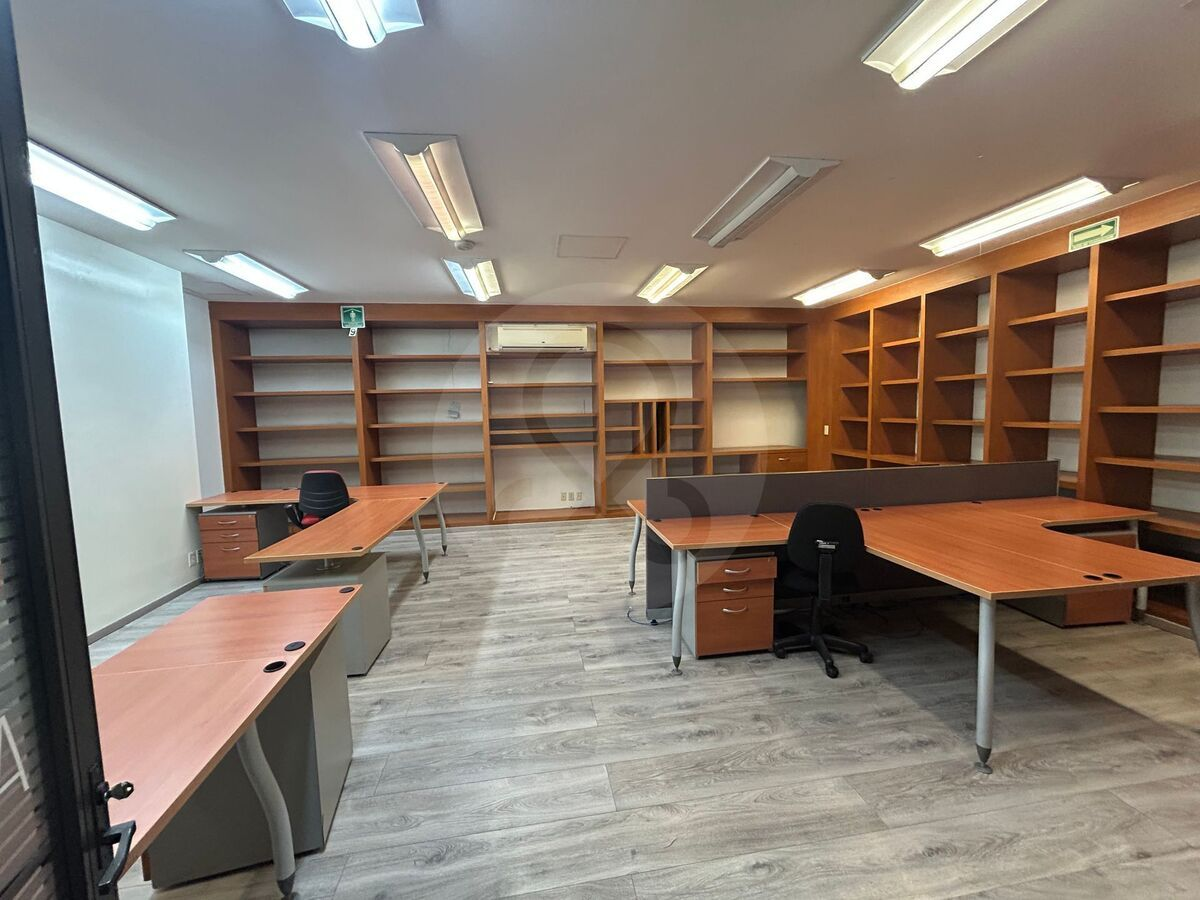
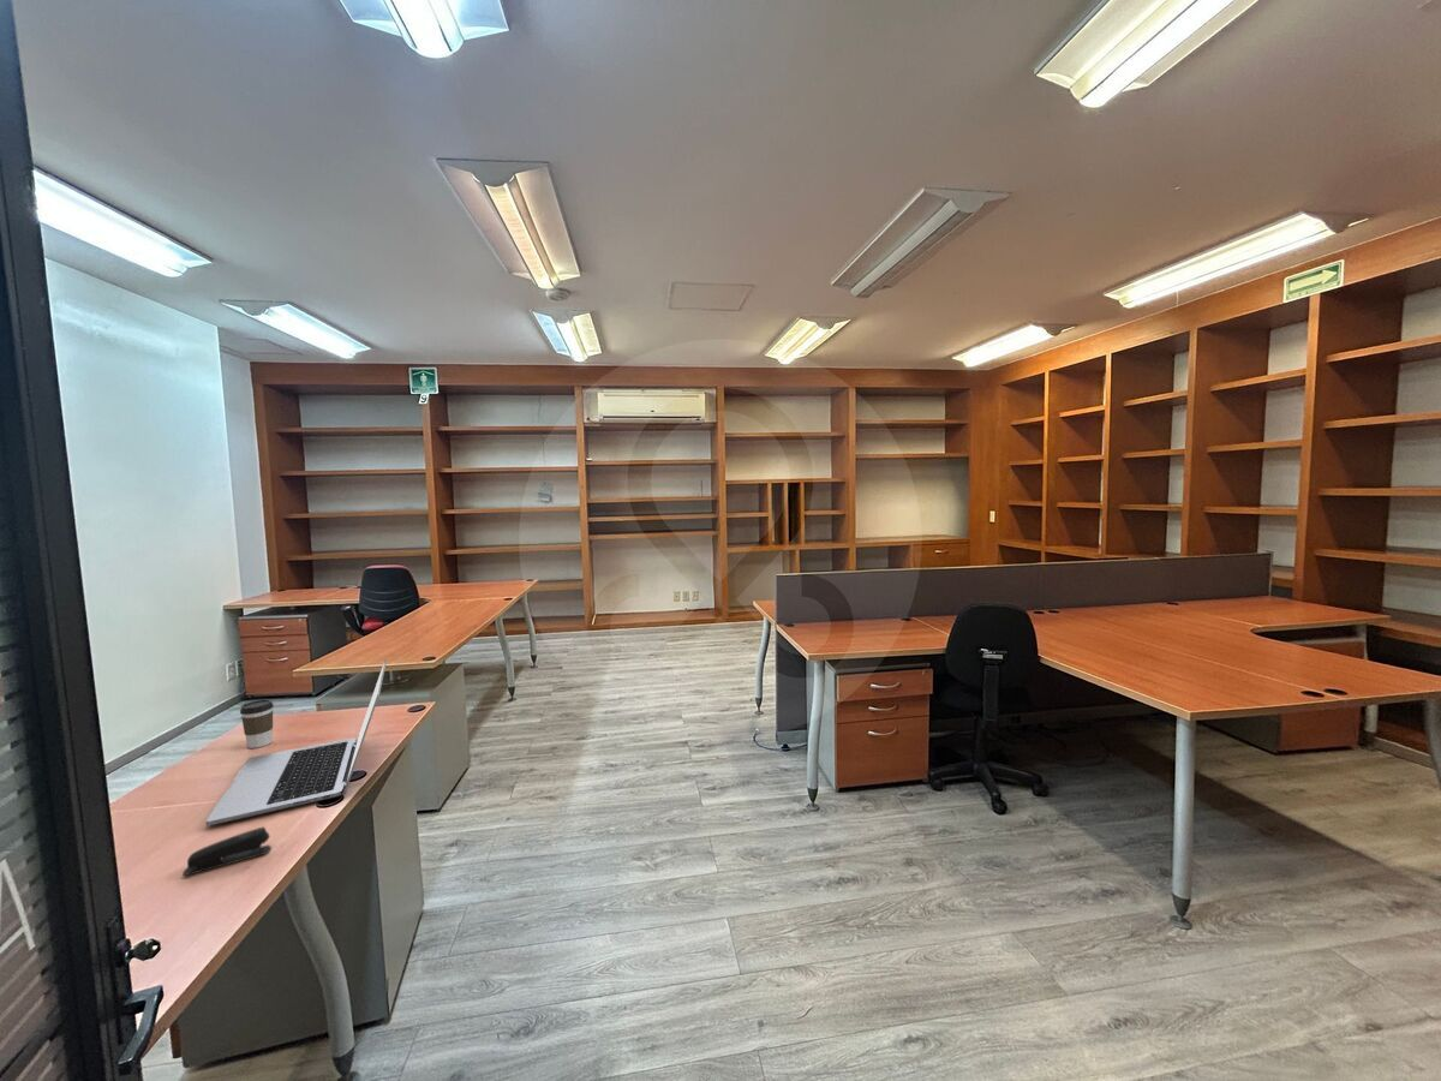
+ laptop [205,658,388,826]
+ stapler [181,826,273,877]
+ coffee cup [239,698,275,749]
